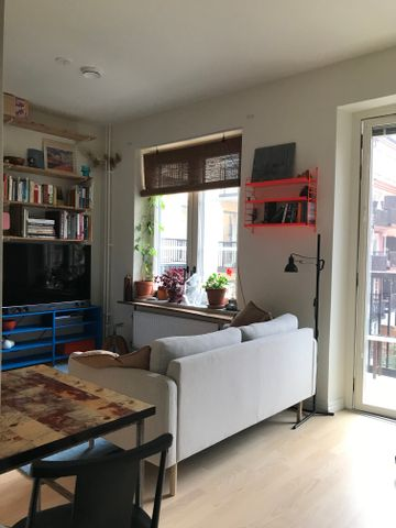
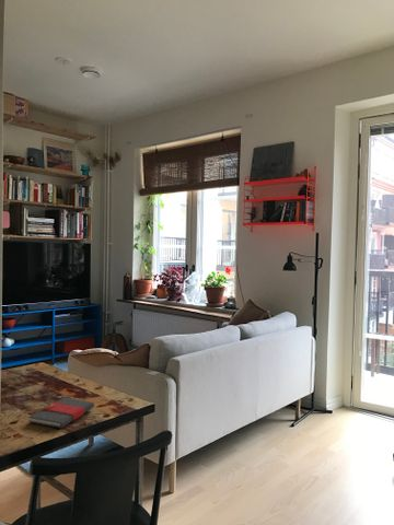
+ book [27,396,95,430]
